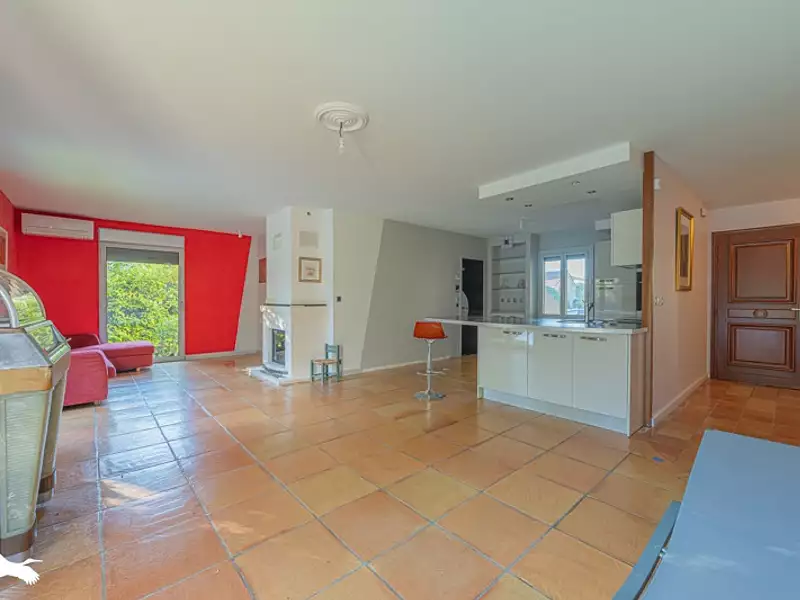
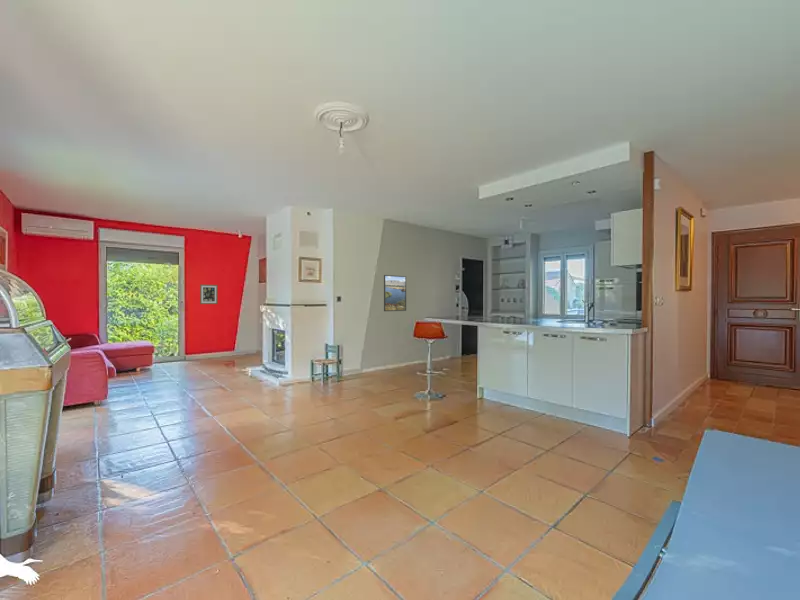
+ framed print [383,274,407,312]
+ wall art [199,283,219,305]
